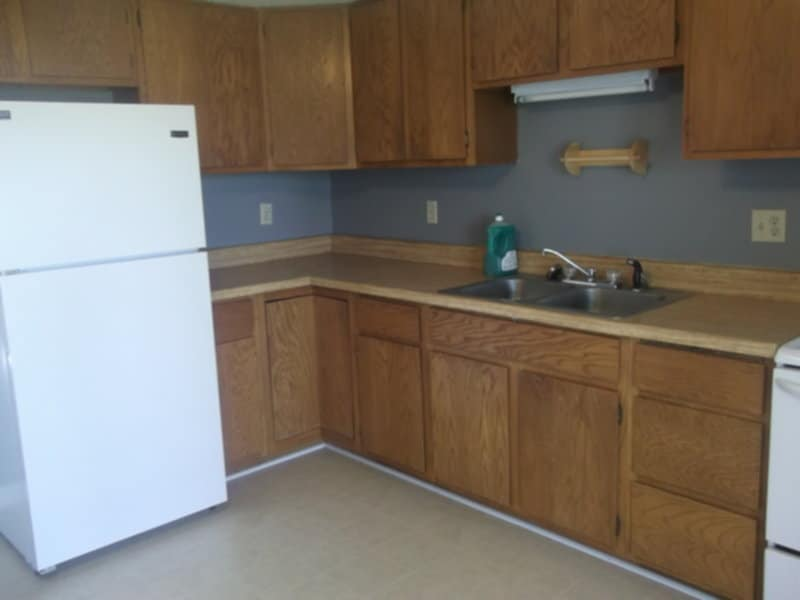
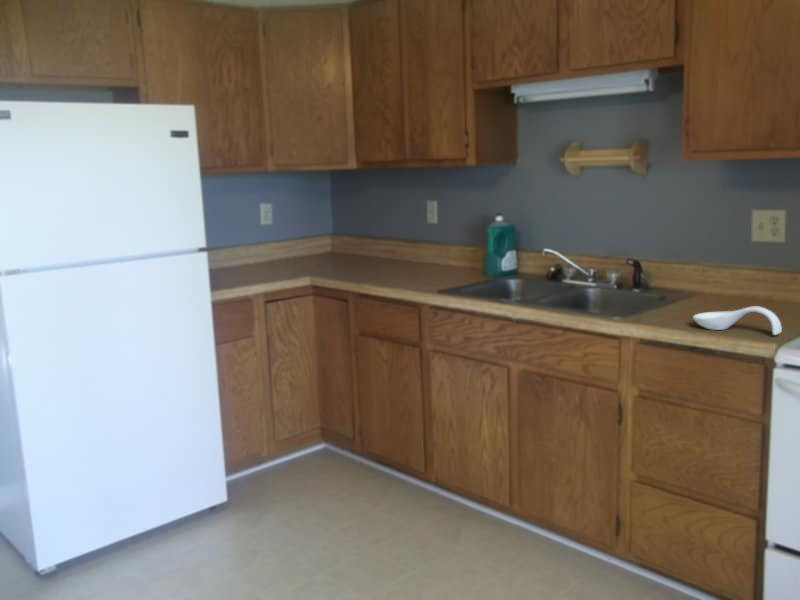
+ spoon rest [692,305,783,336]
